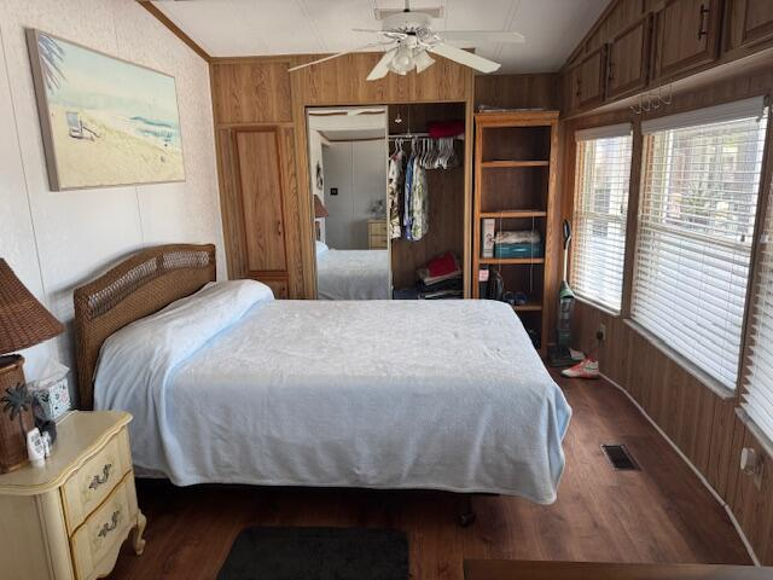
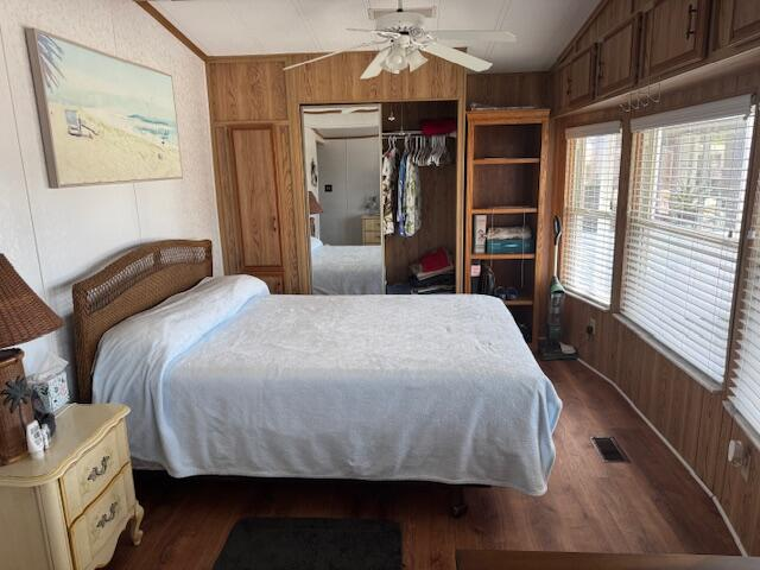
- sneaker [560,356,599,379]
